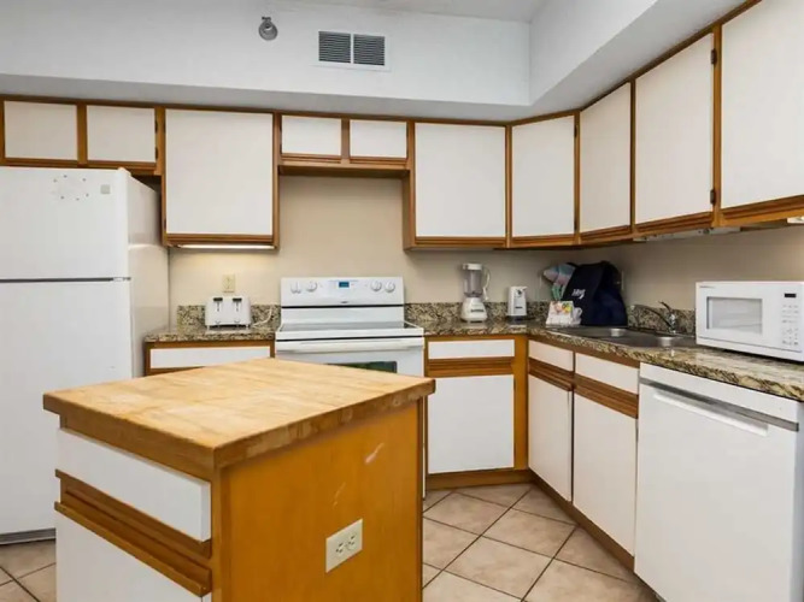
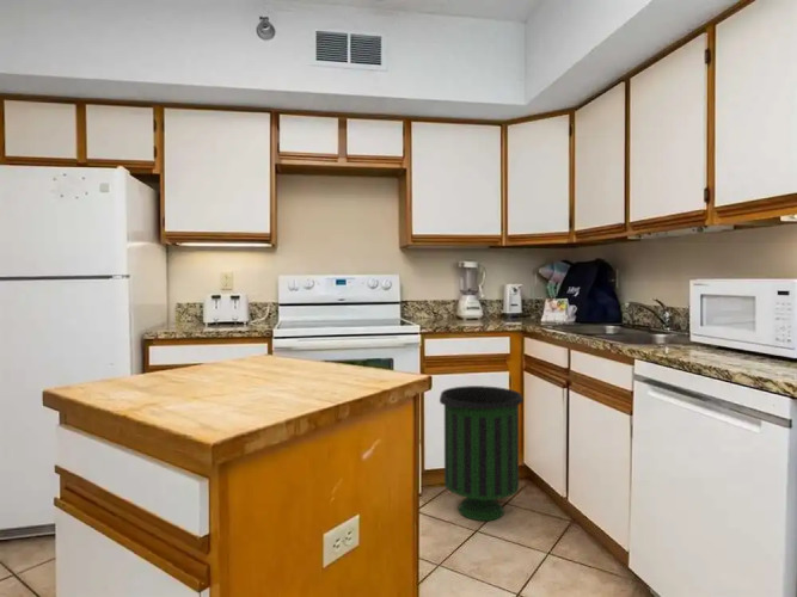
+ trash can [439,384,525,522]
